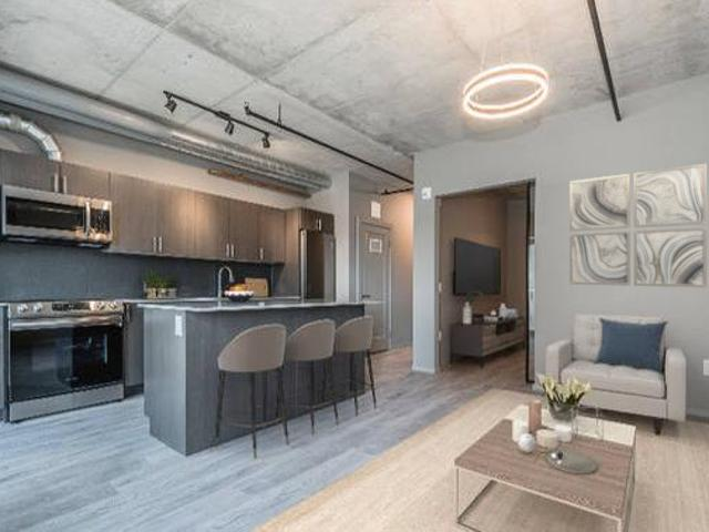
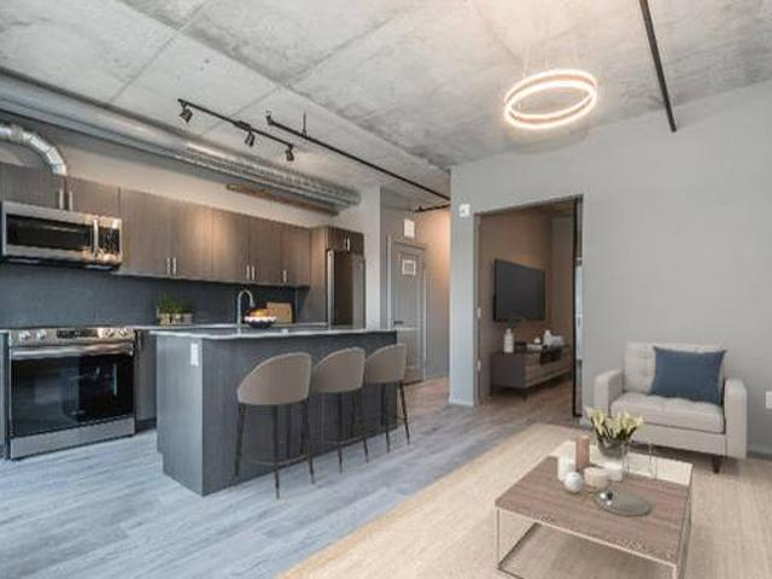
- wall art [568,163,708,288]
